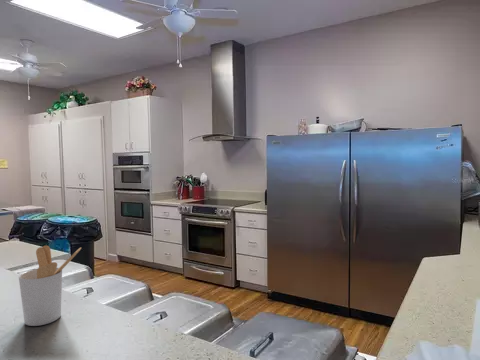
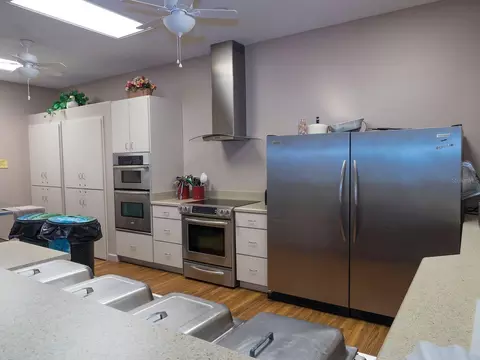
- utensil holder [18,245,82,327]
